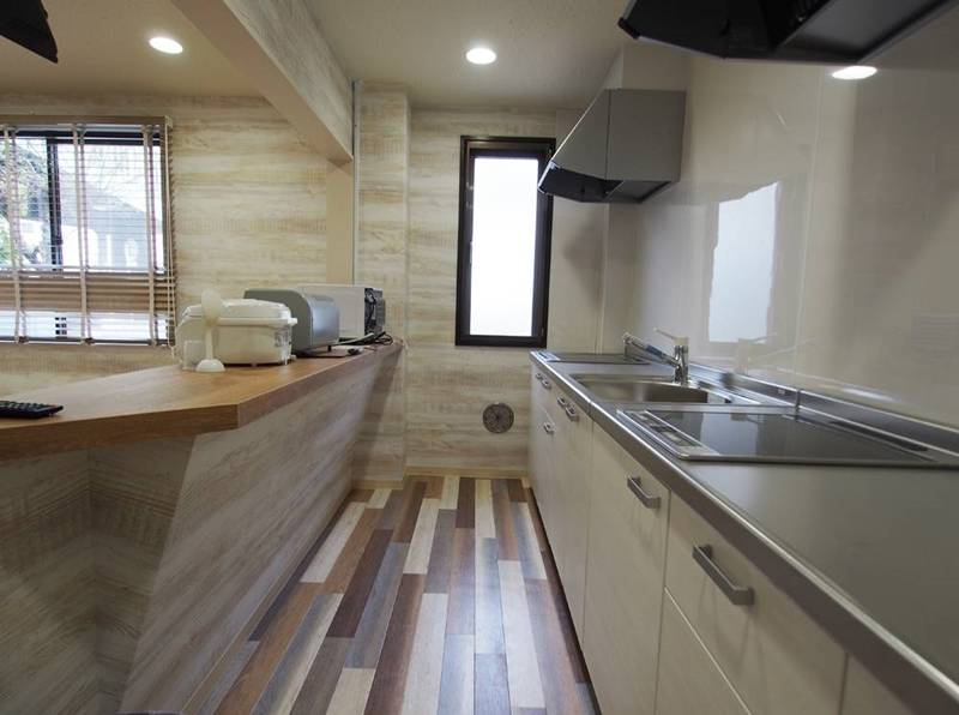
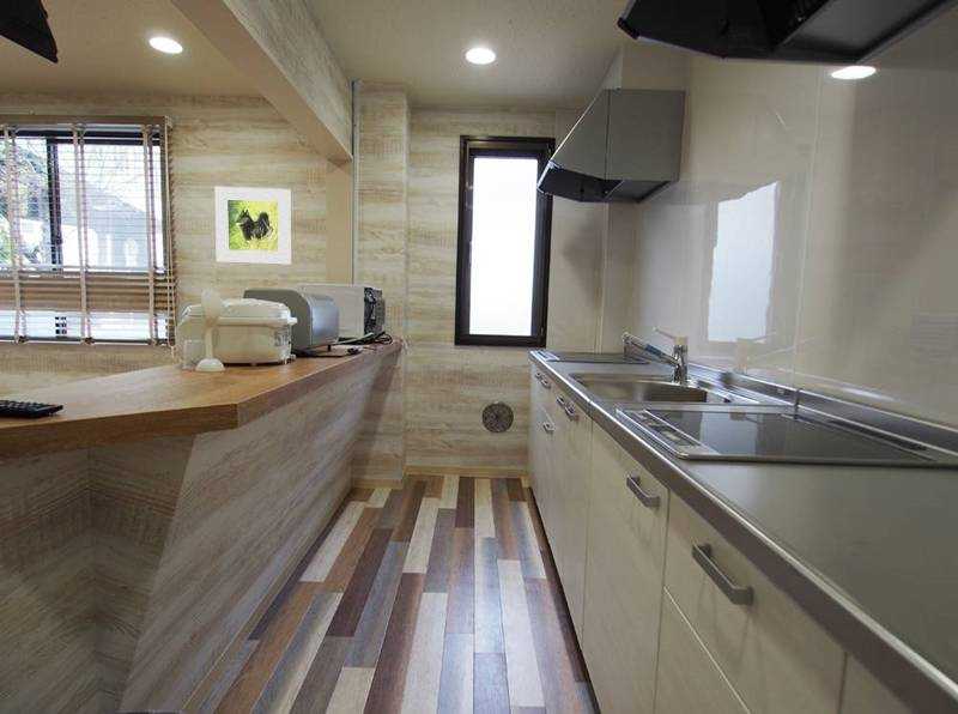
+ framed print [214,186,292,266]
